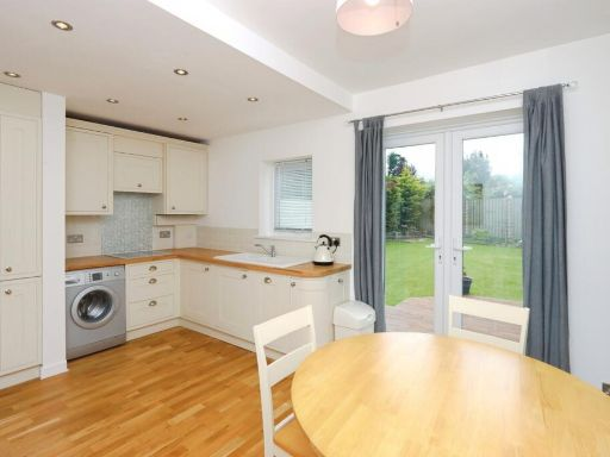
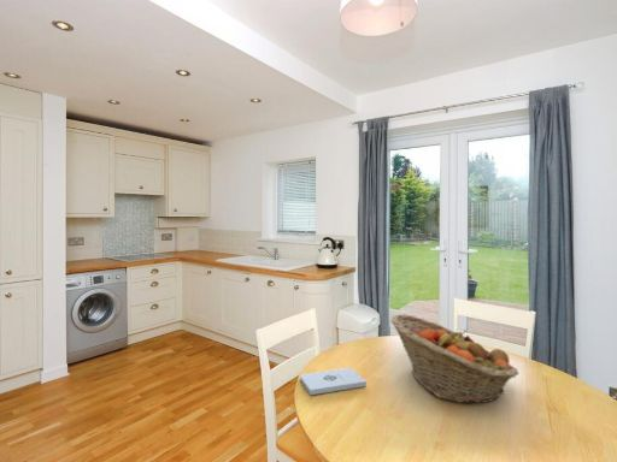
+ notepad [299,367,368,396]
+ fruit basket [390,314,519,404]
